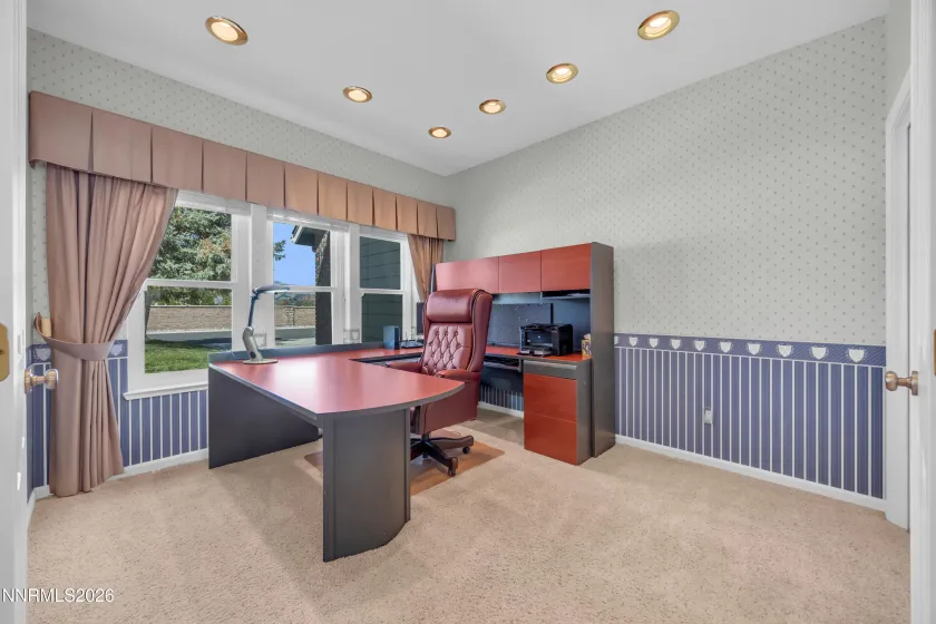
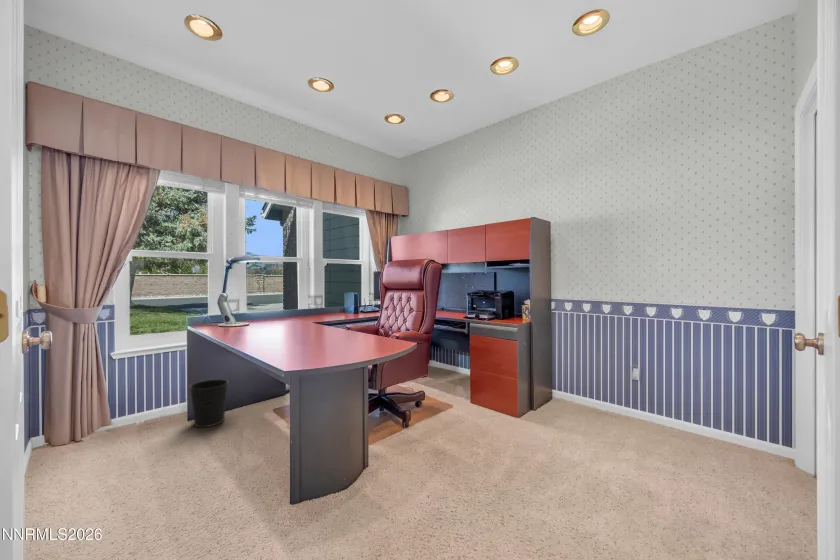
+ wastebasket [189,378,229,428]
